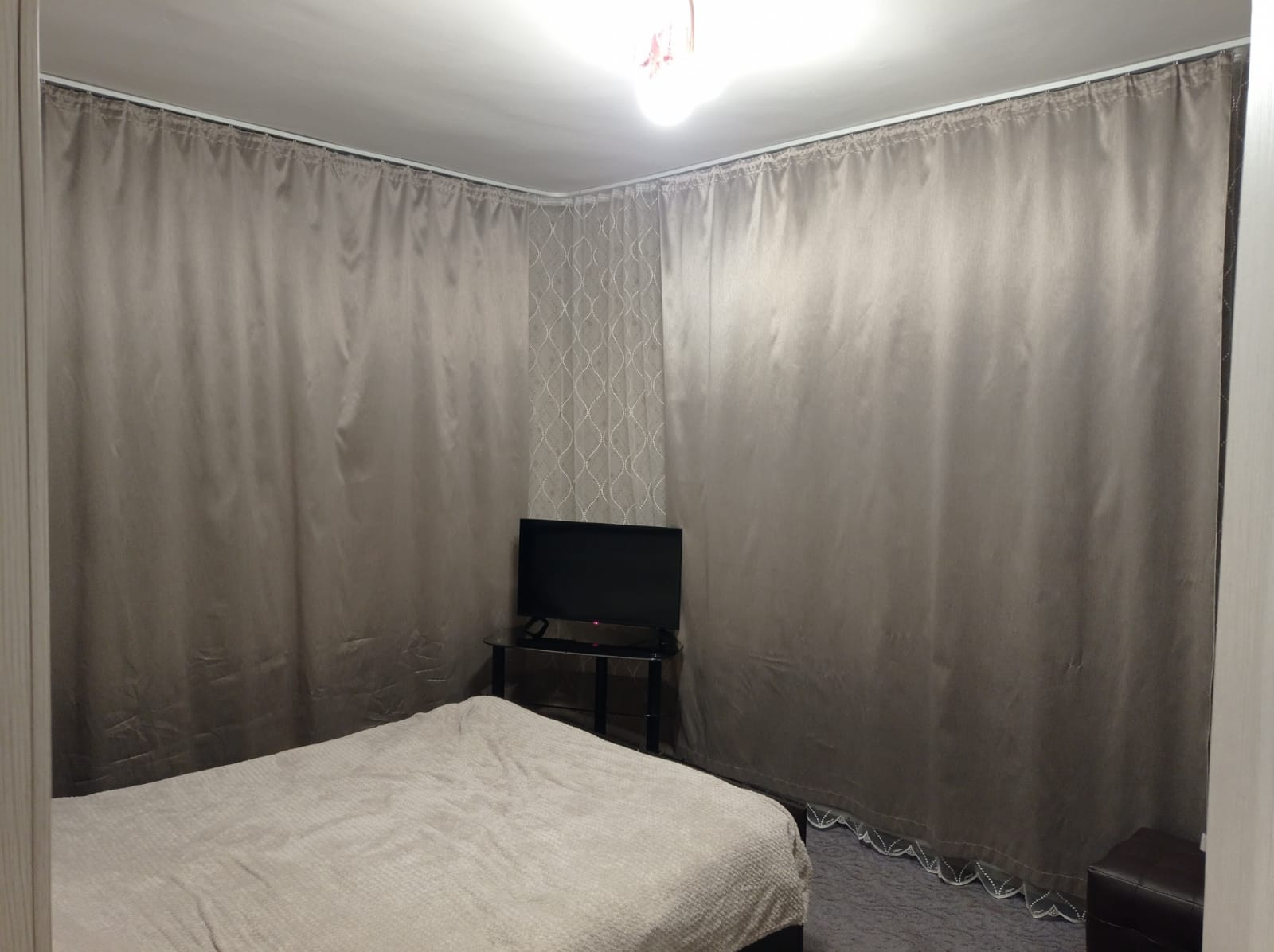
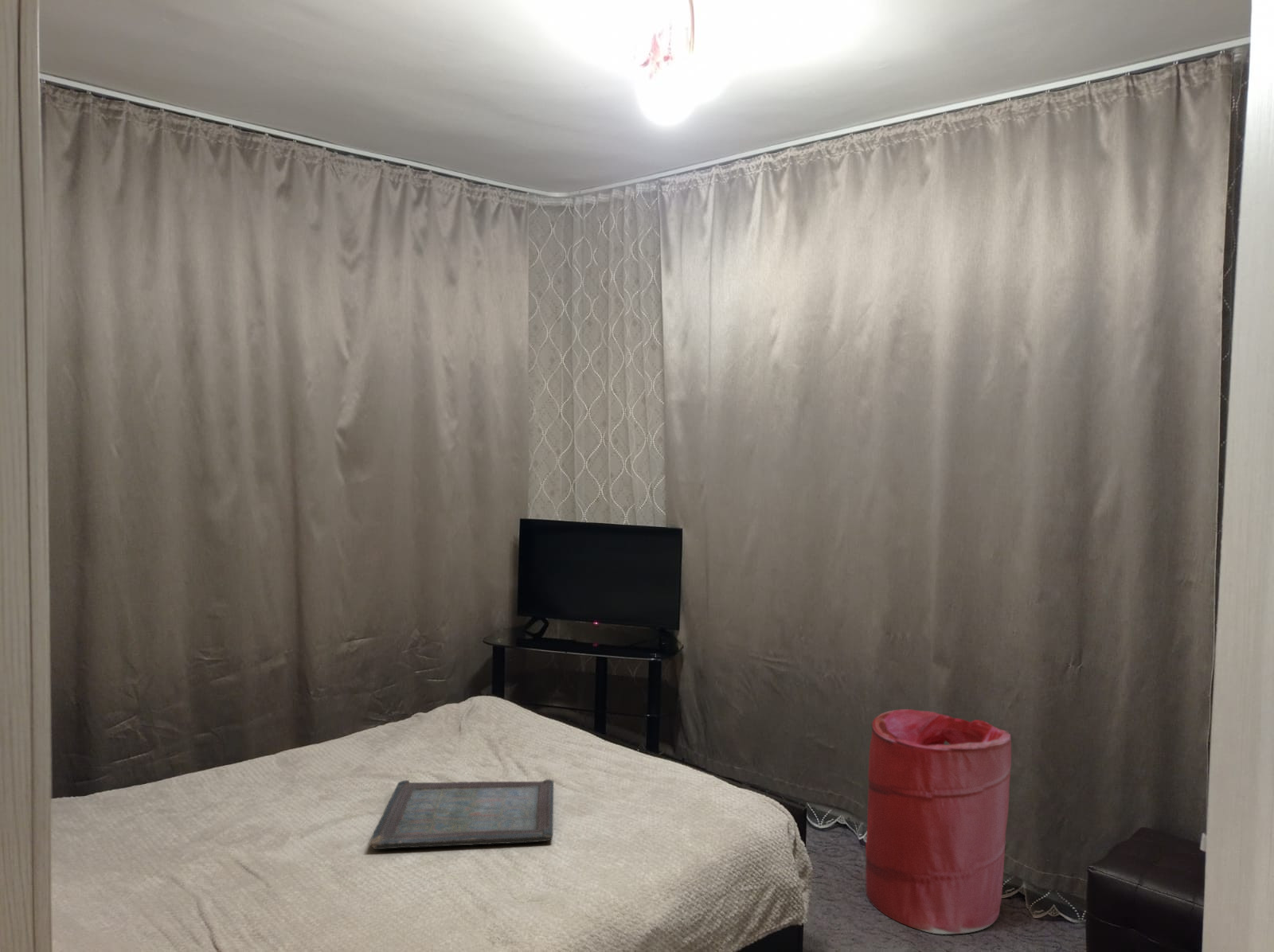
+ serving tray [369,778,554,850]
+ laundry hamper [865,708,1012,935]
